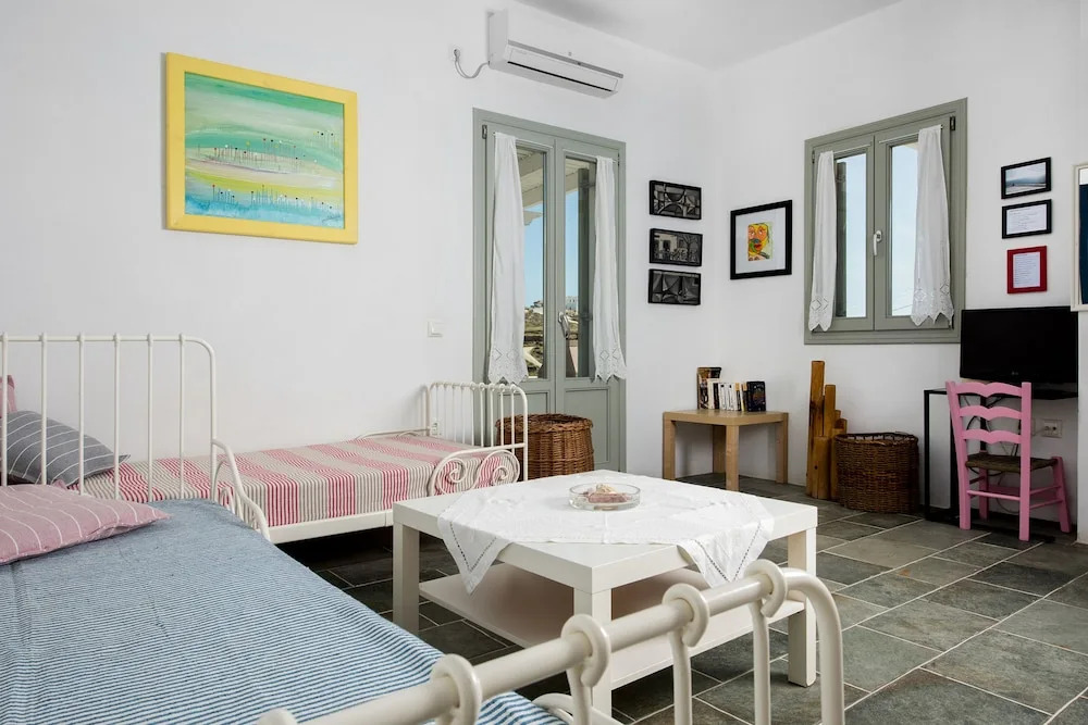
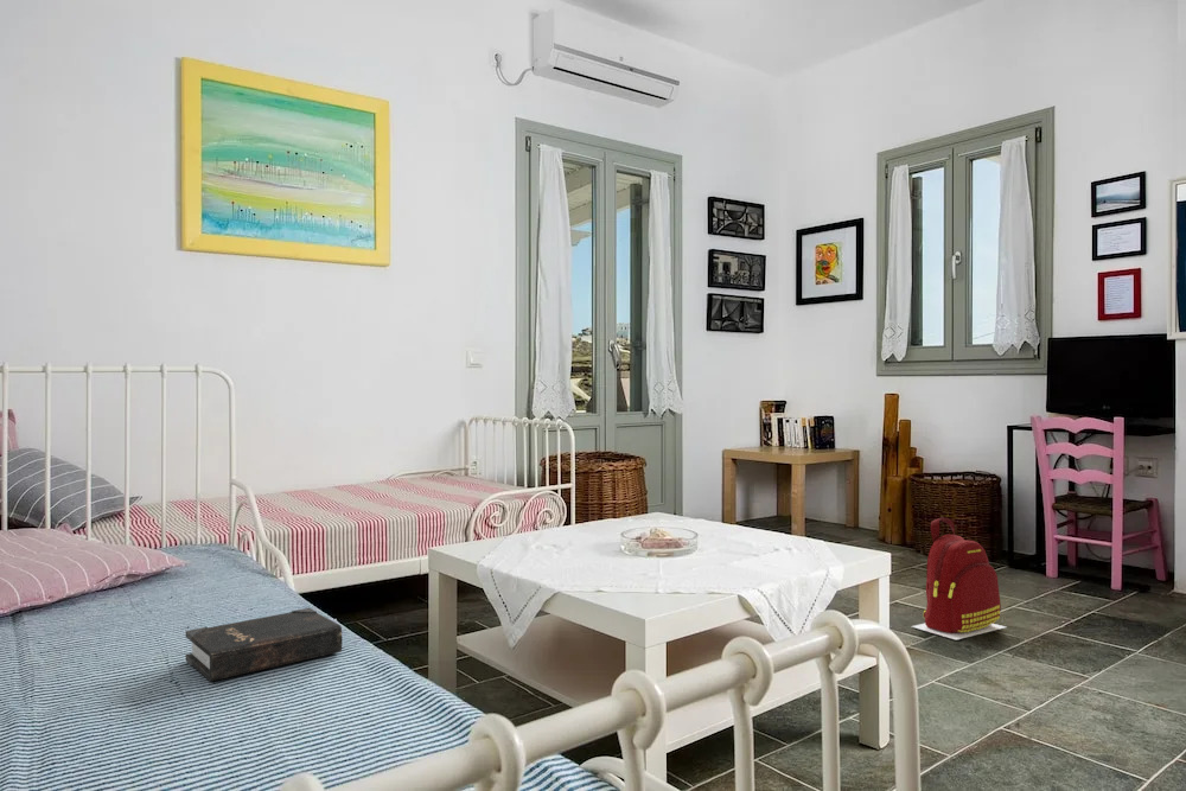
+ hardback book [185,607,344,683]
+ backpack [911,517,1007,642]
